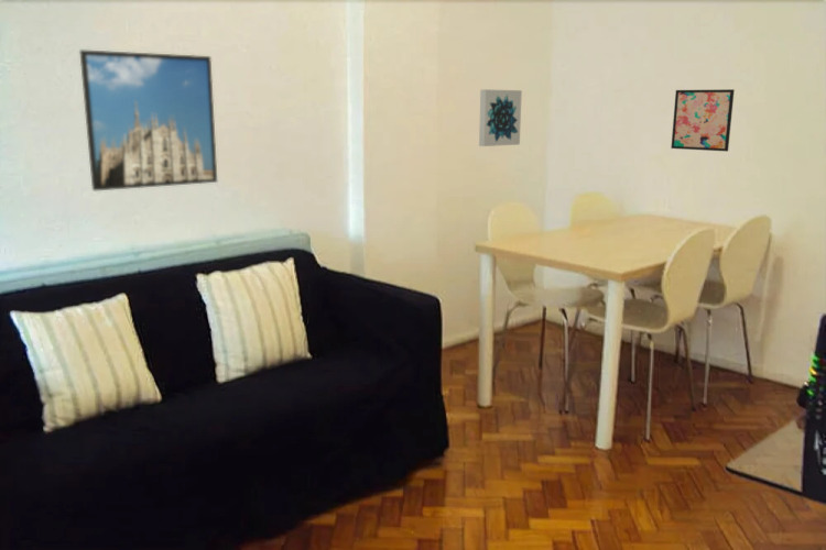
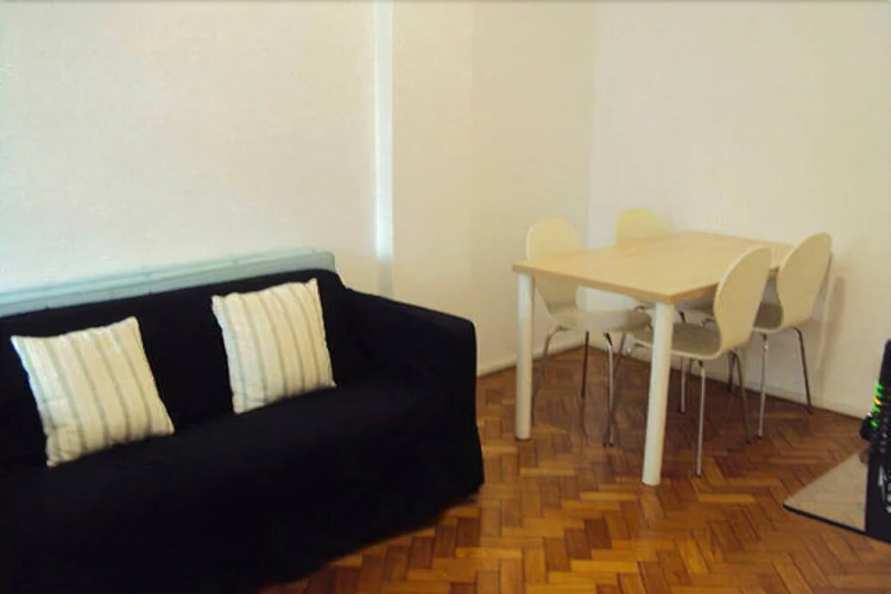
- wall art [670,88,736,153]
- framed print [78,48,218,191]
- wall art [478,88,523,147]
